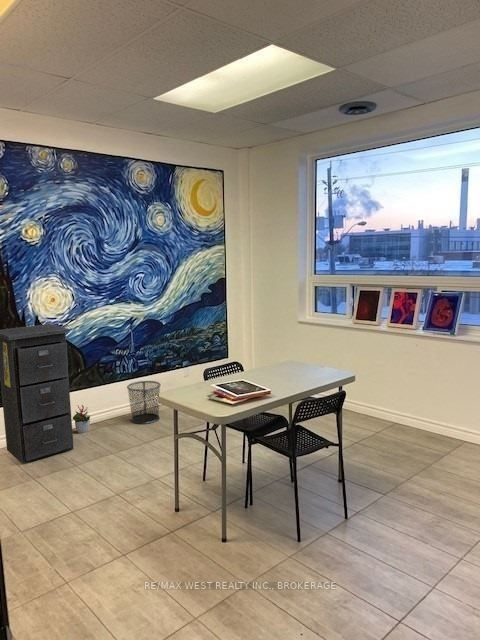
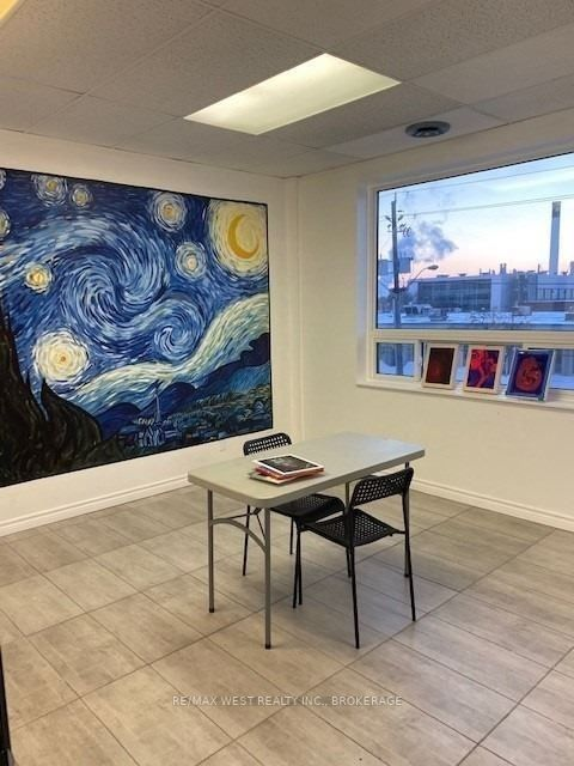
- waste bin [126,380,162,425]
- filing cabinet [0,323,75,465]
- decorative plant [71,404,91,434]
